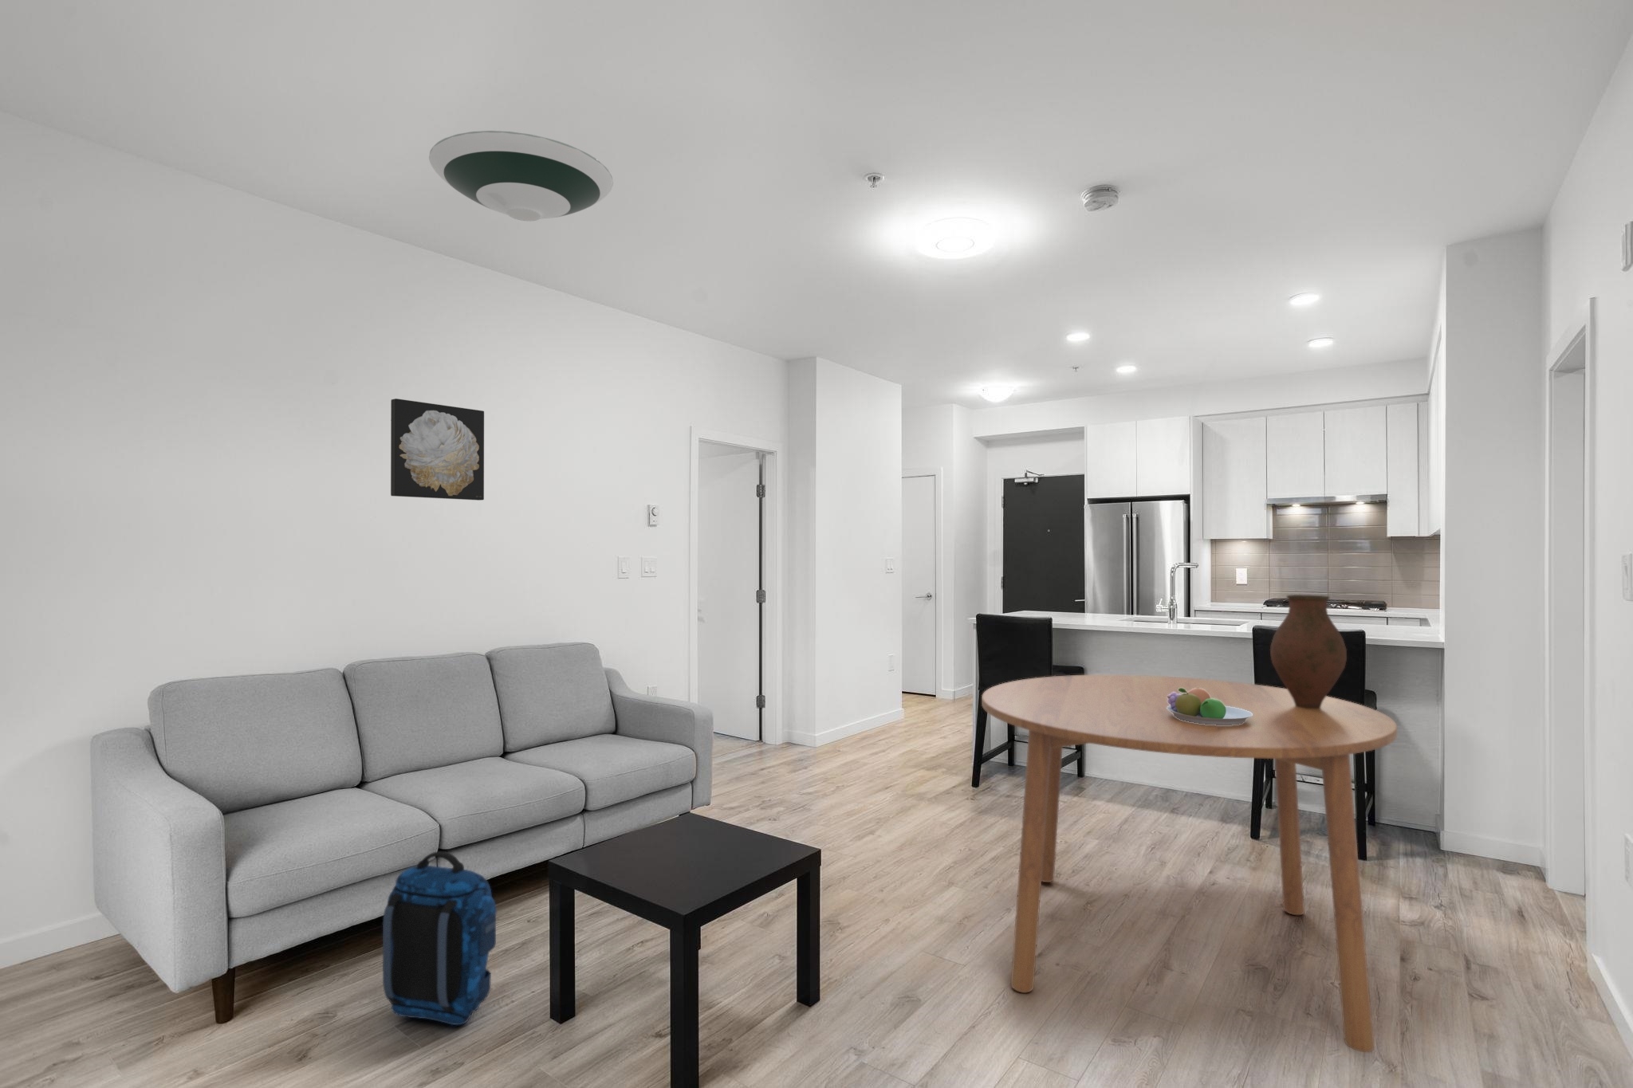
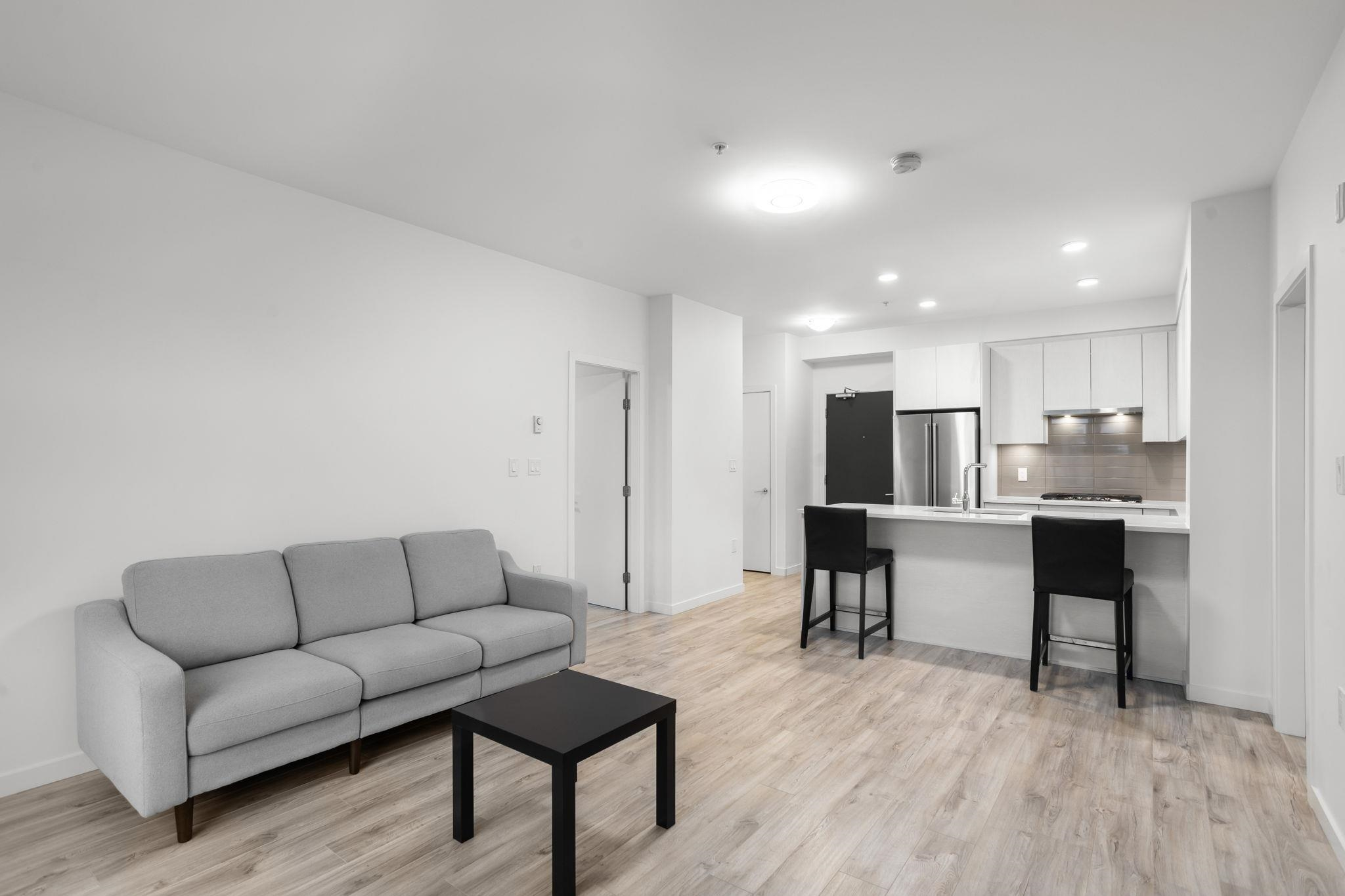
- fruit bowl [1167,687,1253,725]
- wall art [390,398,484,501]
- vase [1270,594,1348,709]
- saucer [429,130,614,222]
- backpack [382,850,498,1026]
- dining table [981,674,1397,1053]
